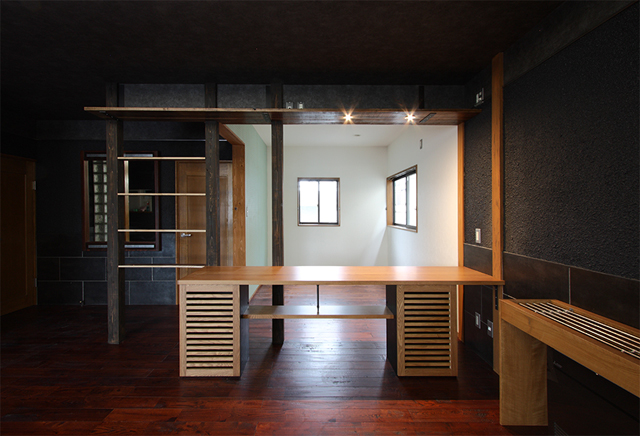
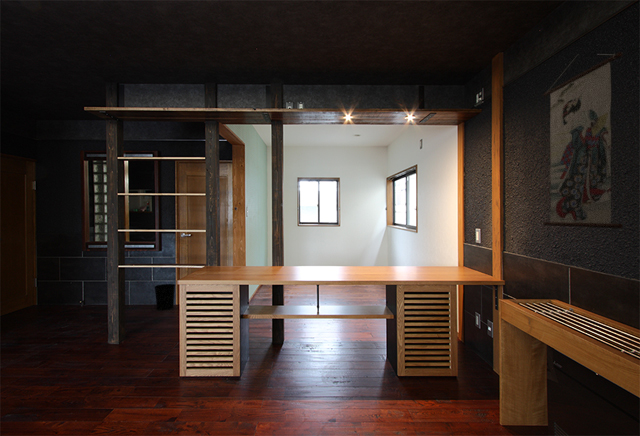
+ wall scroll [542,51,624,229]
+ wastebasket [154,283,176,311]
